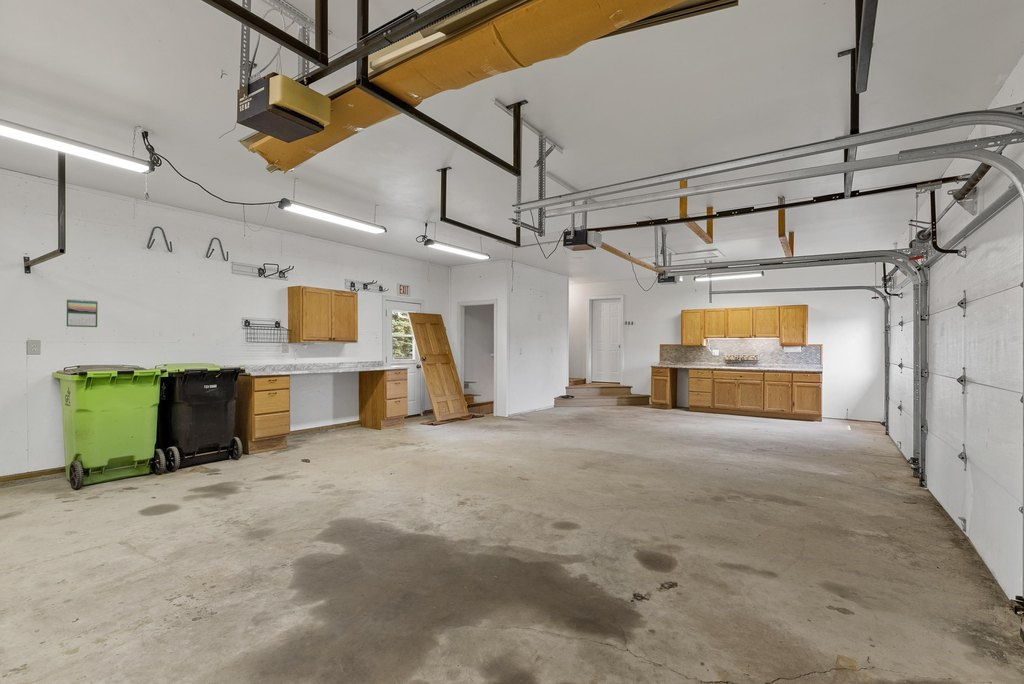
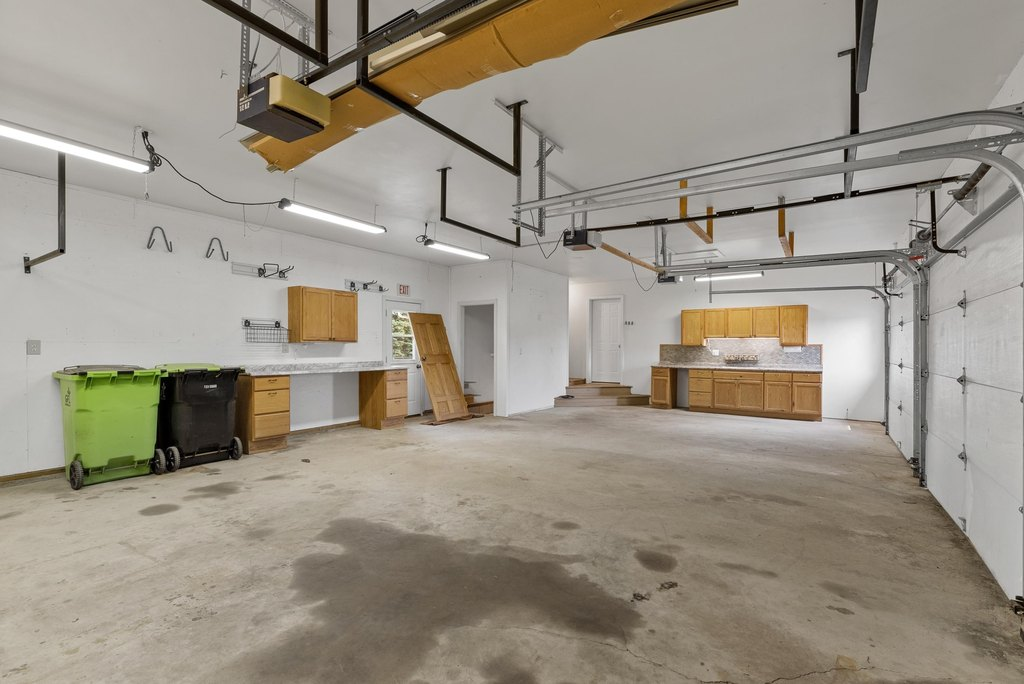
- calendar [66,298,98,328]
